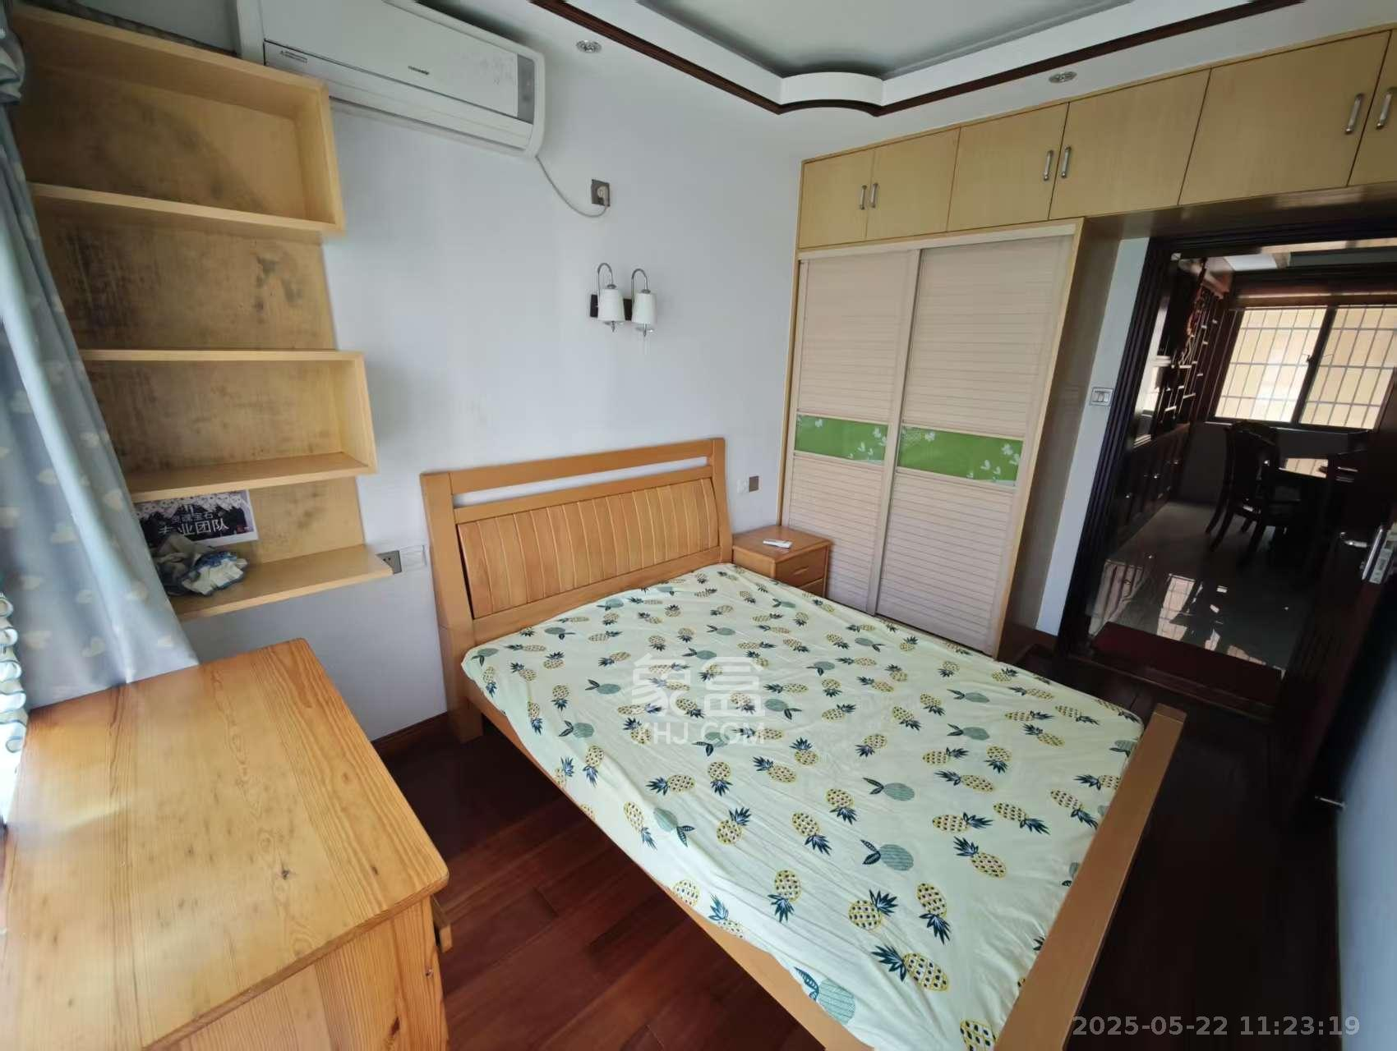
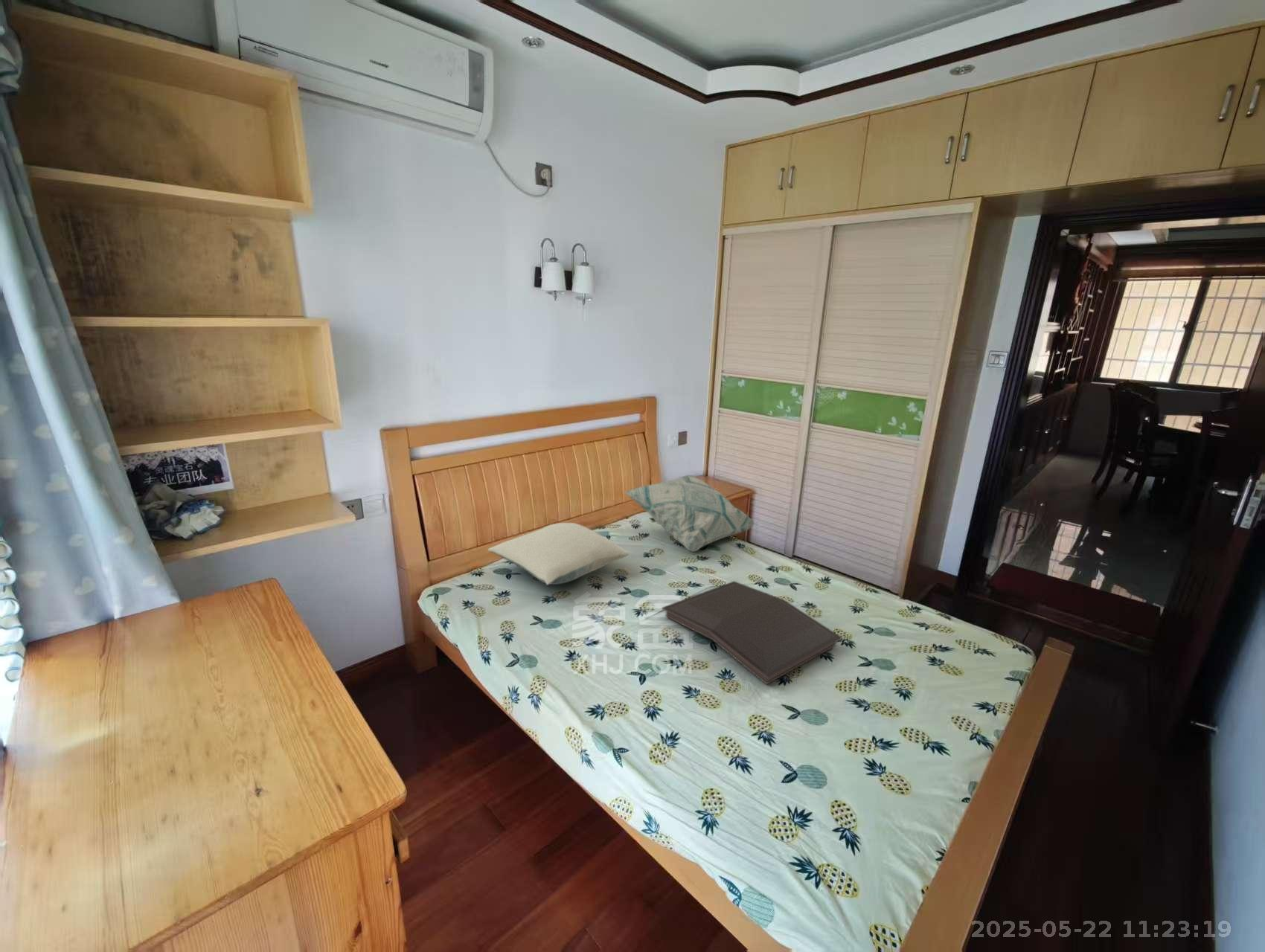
+ serving tray [662,580,842,685]
+ pillow [487,522,630,586]
+ decorative pillow [623,475,755,553]
